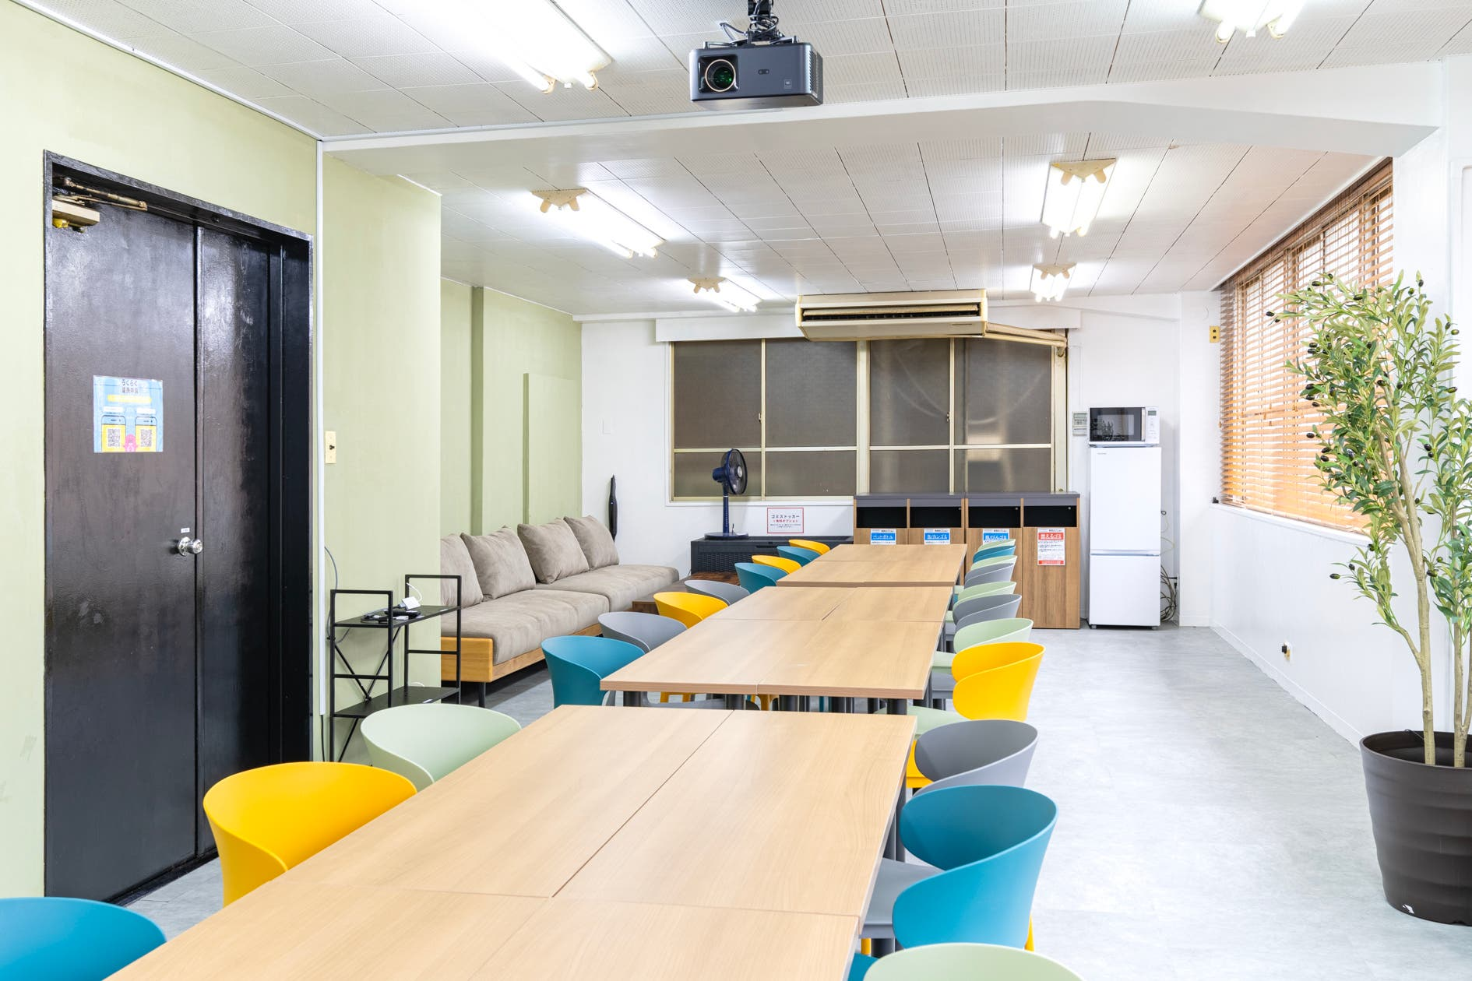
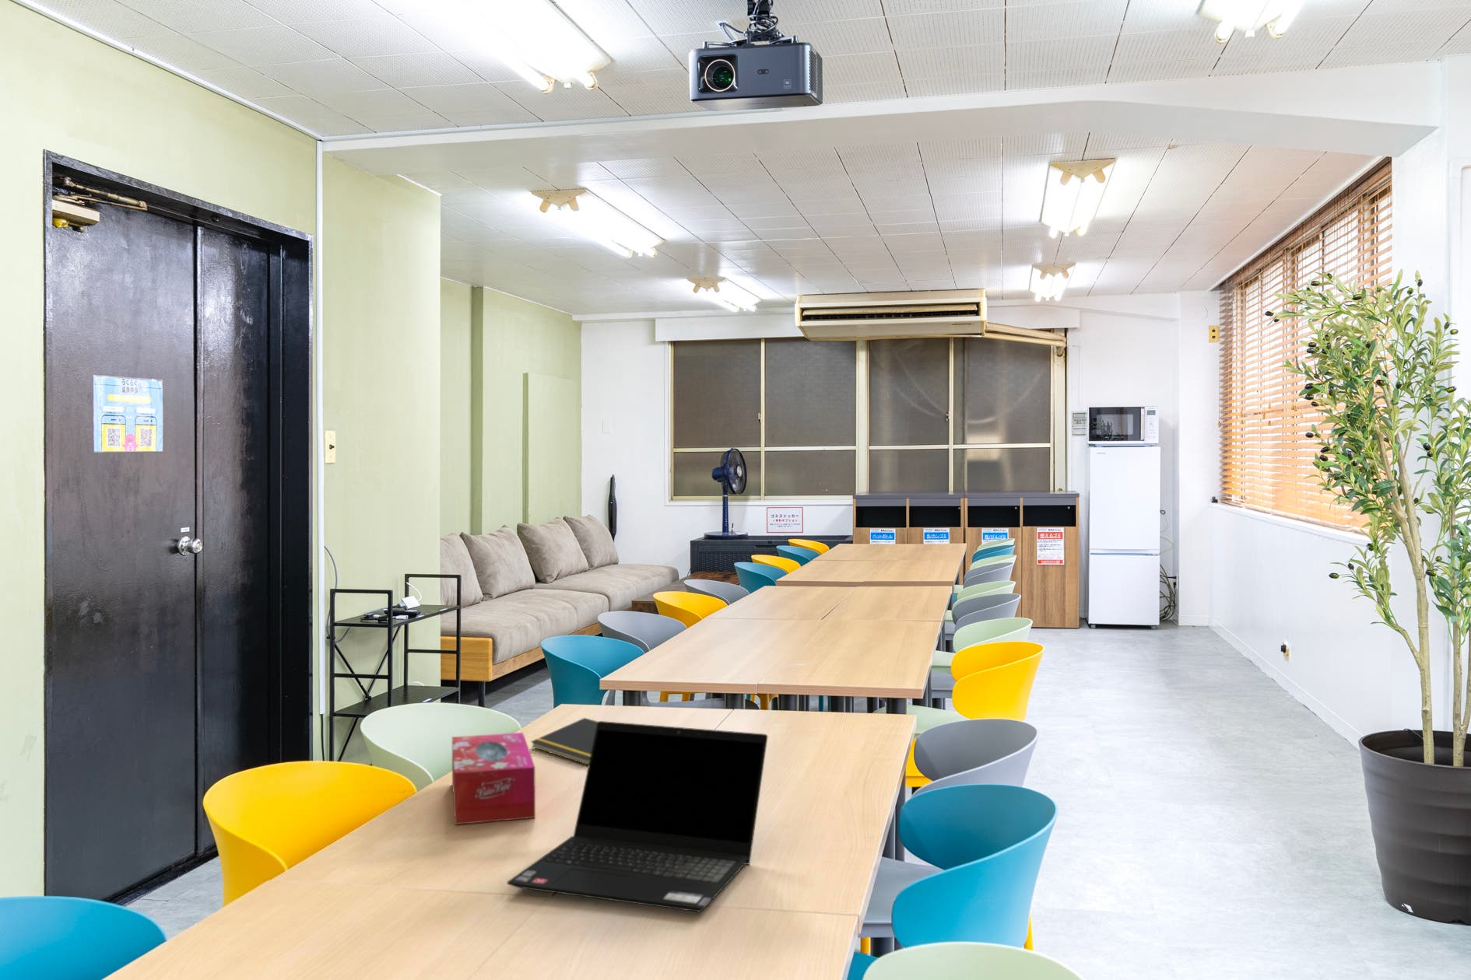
+ laptop computer [506,720,768,913]
+ tissue box [451,732,536,825]
+ notepad [530,718,599,766]
